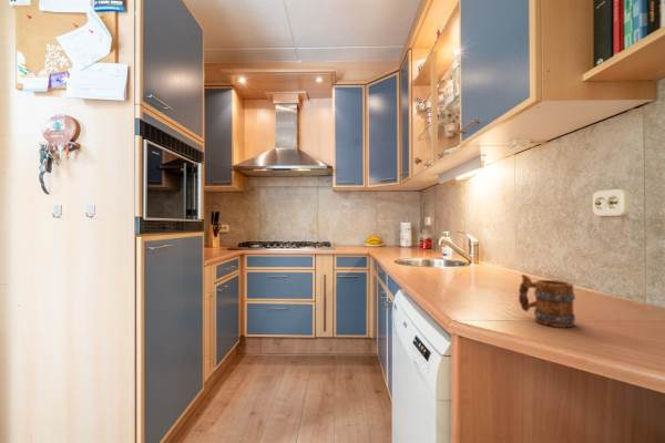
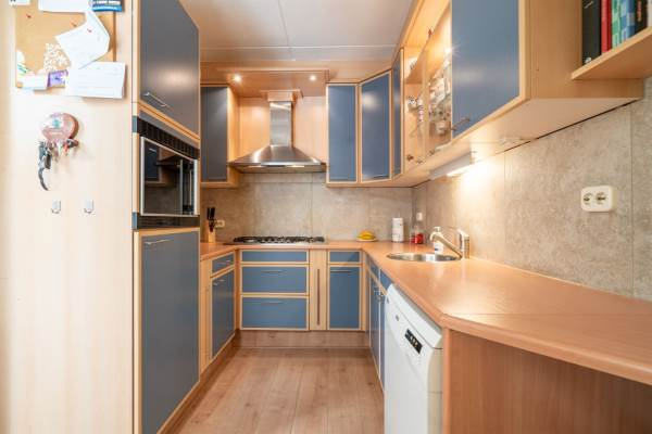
- mug [518,274,576,329]
